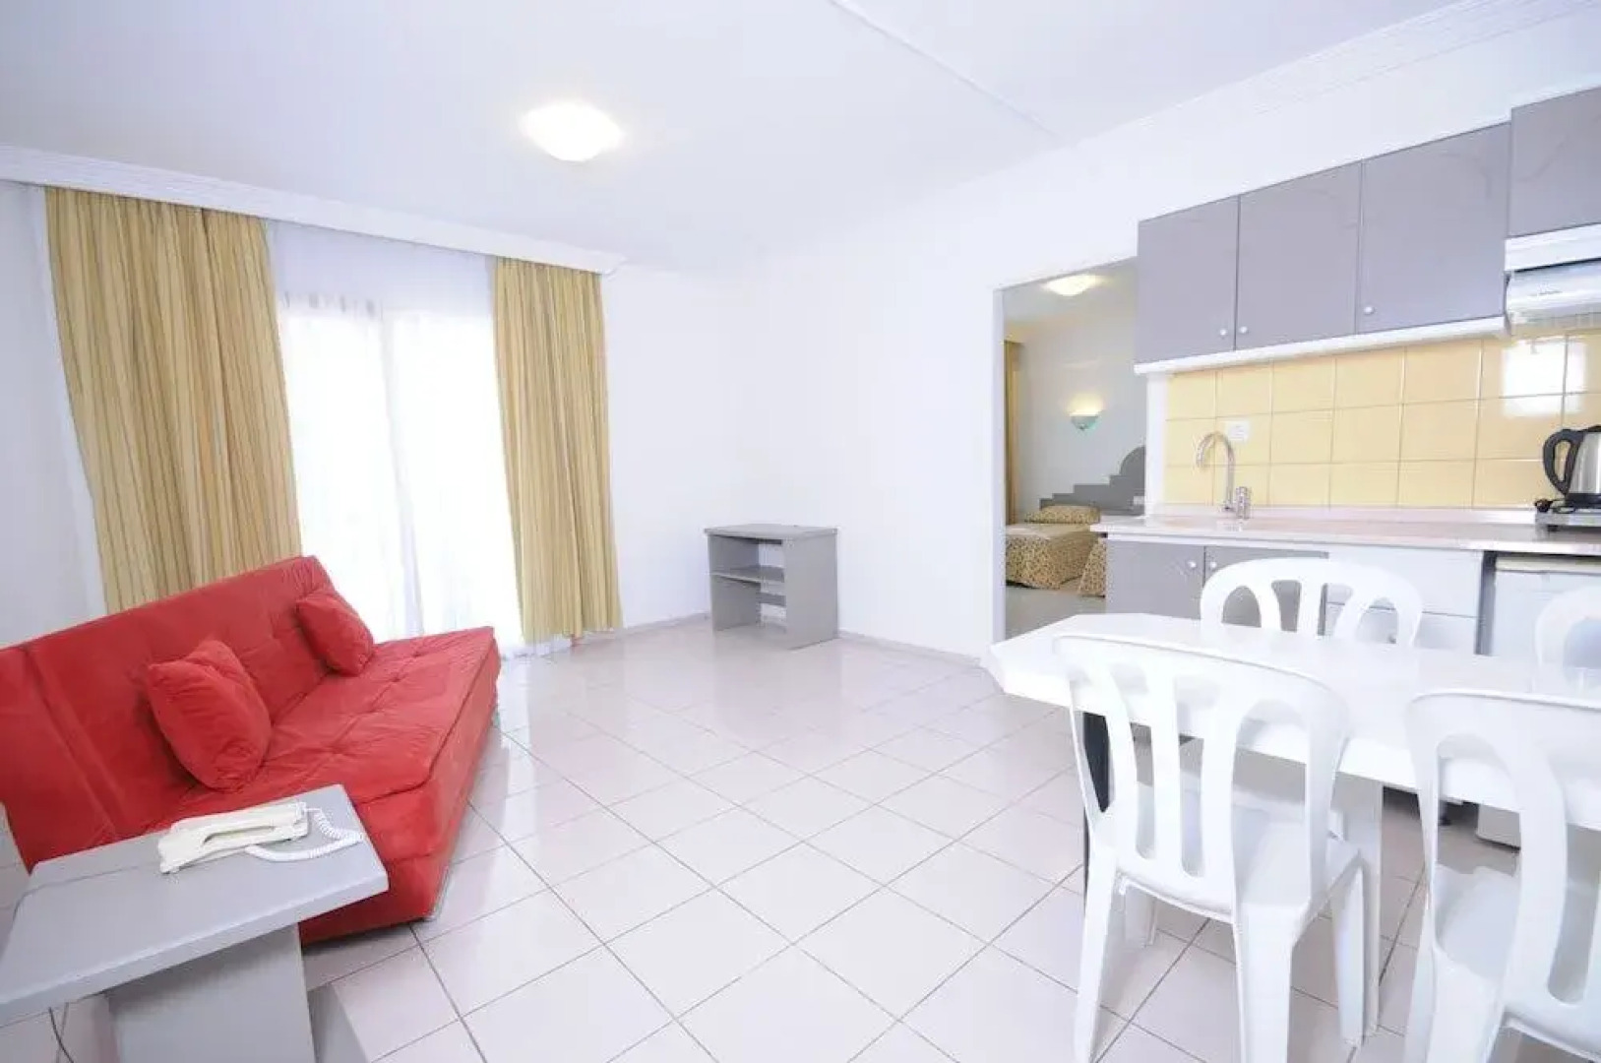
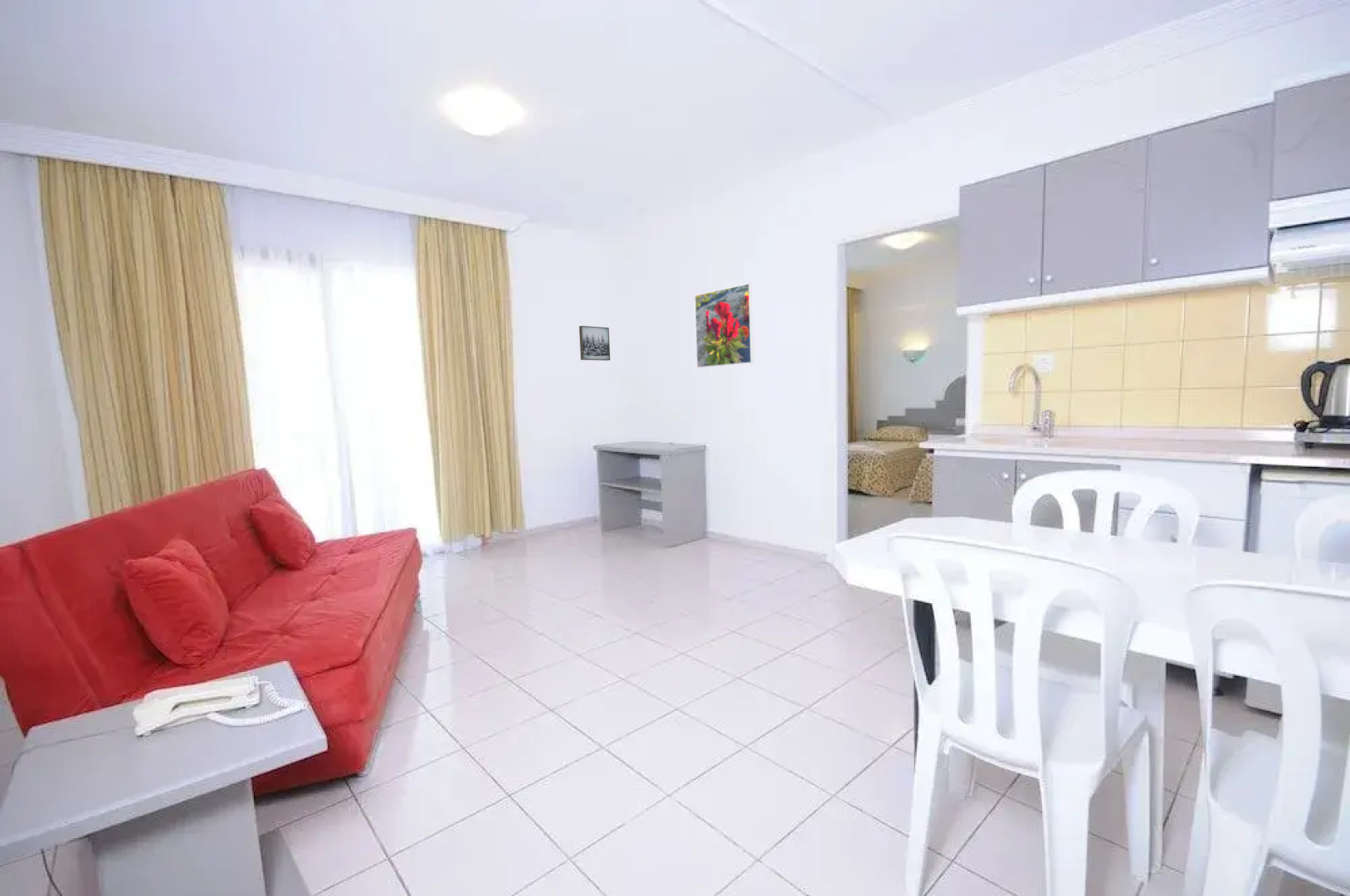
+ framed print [694,282,755,368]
+ wall art [578,325,611,362]
